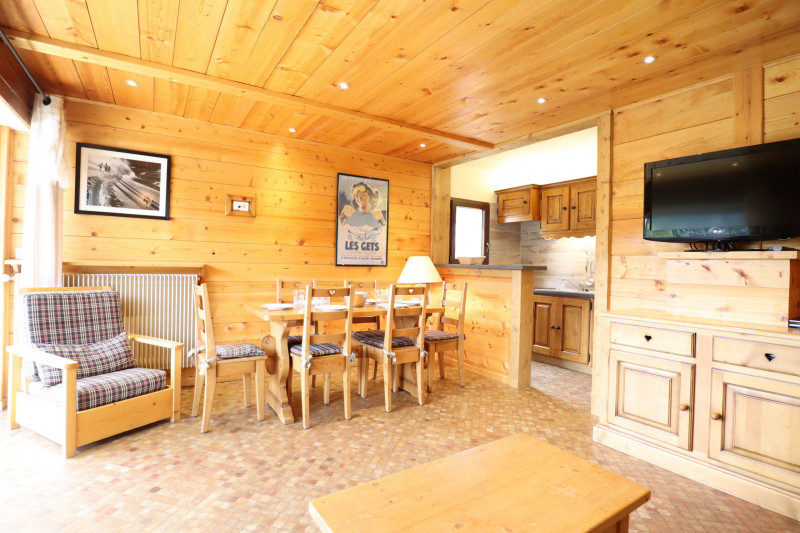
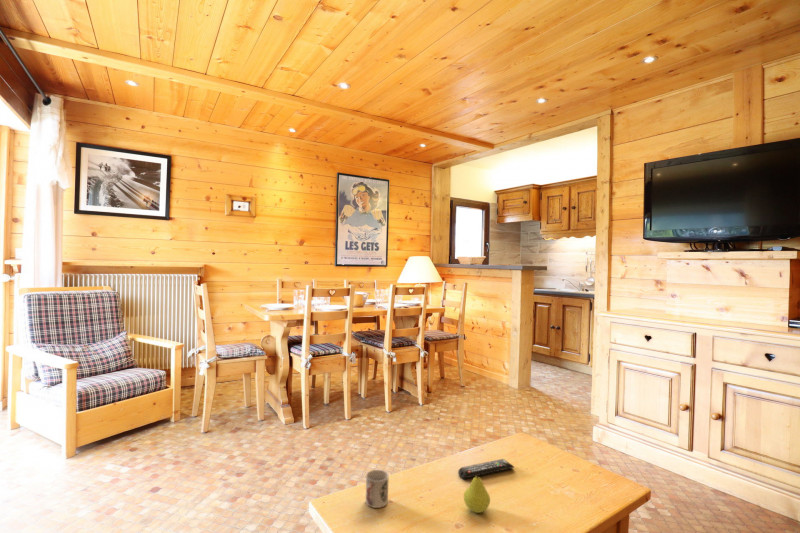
+ cup [365,469,389,509]
+ fruit [463,472,491,514]
+ remote control [457,458,515,480]
